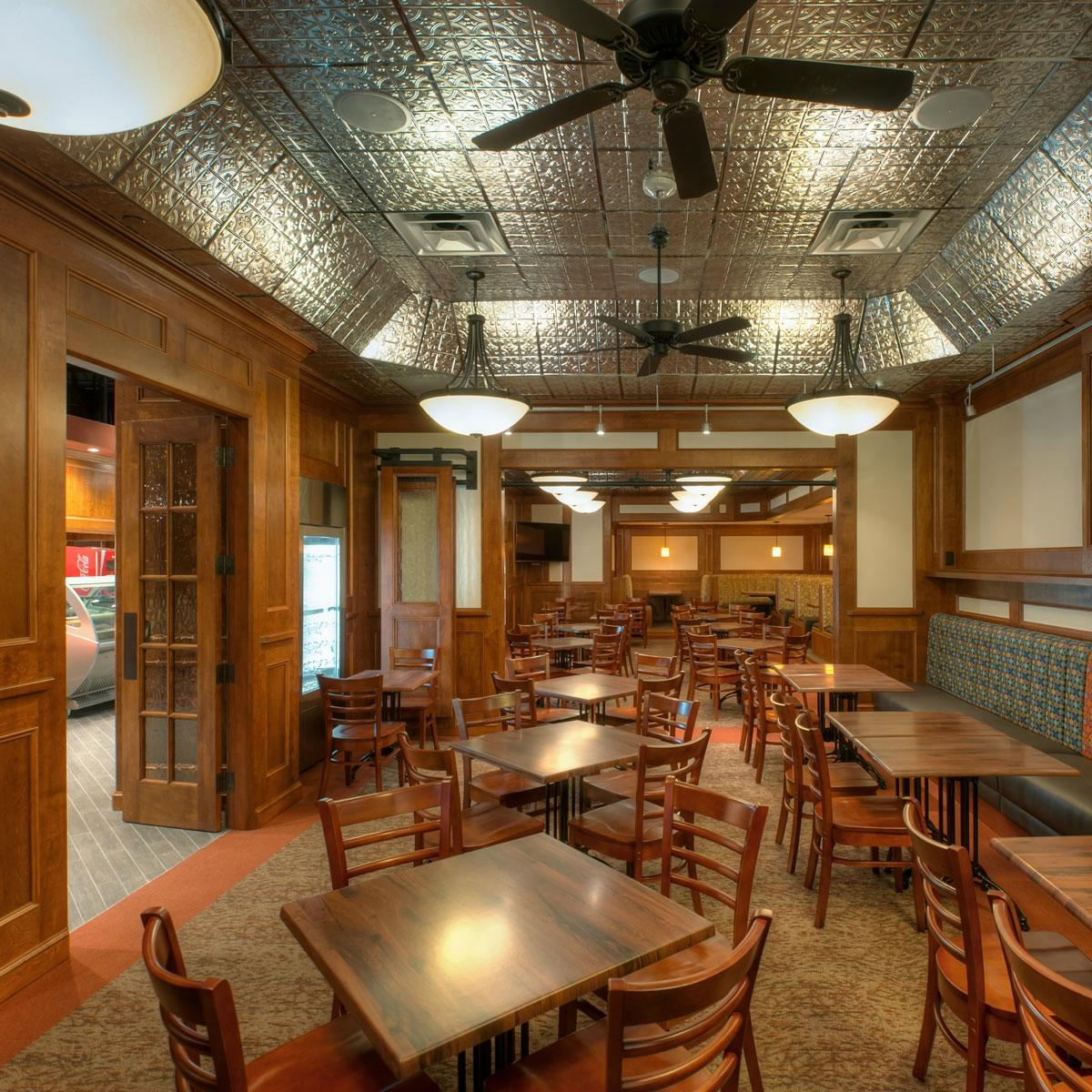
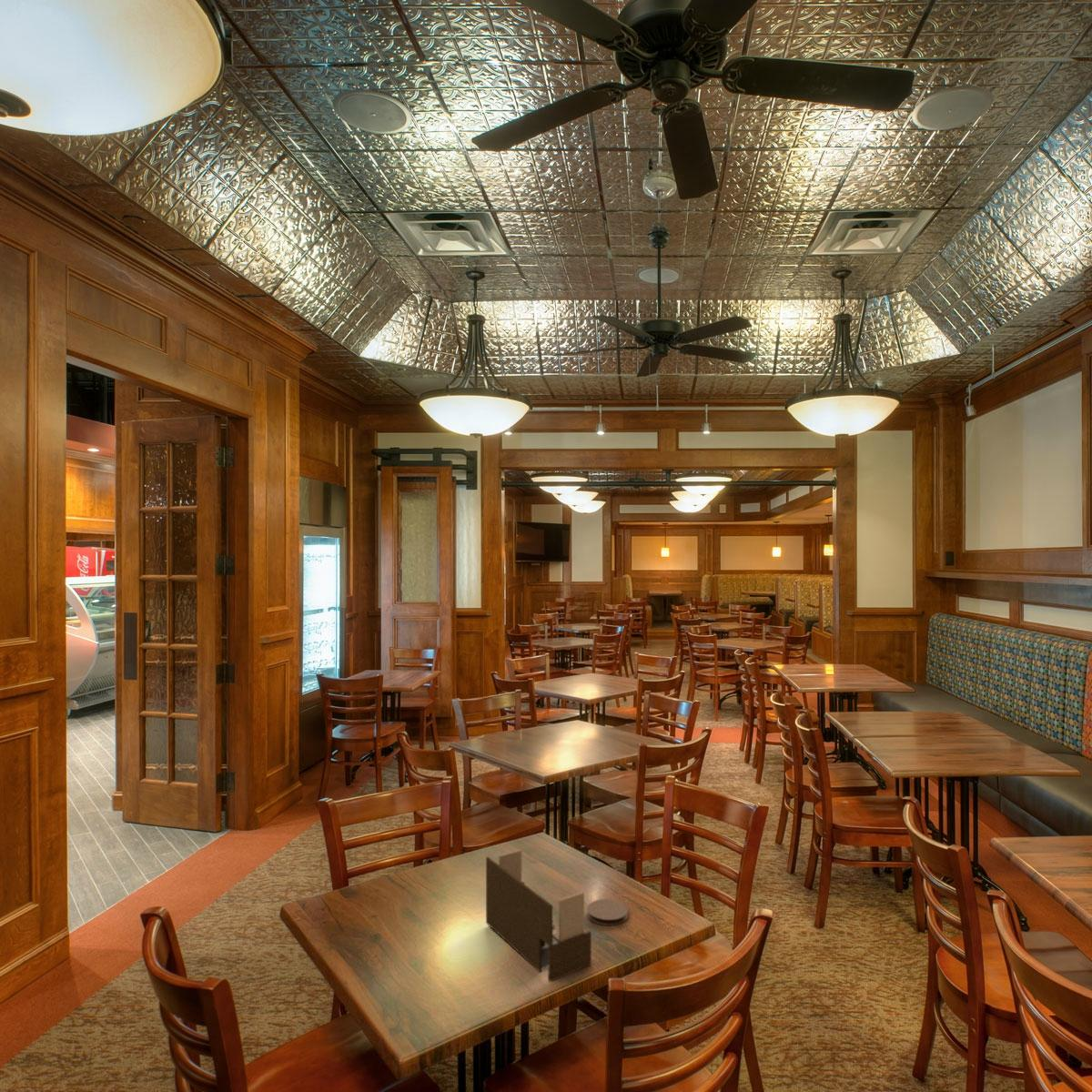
+ coaster [586,898,629,926]
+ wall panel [485,849,592,982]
